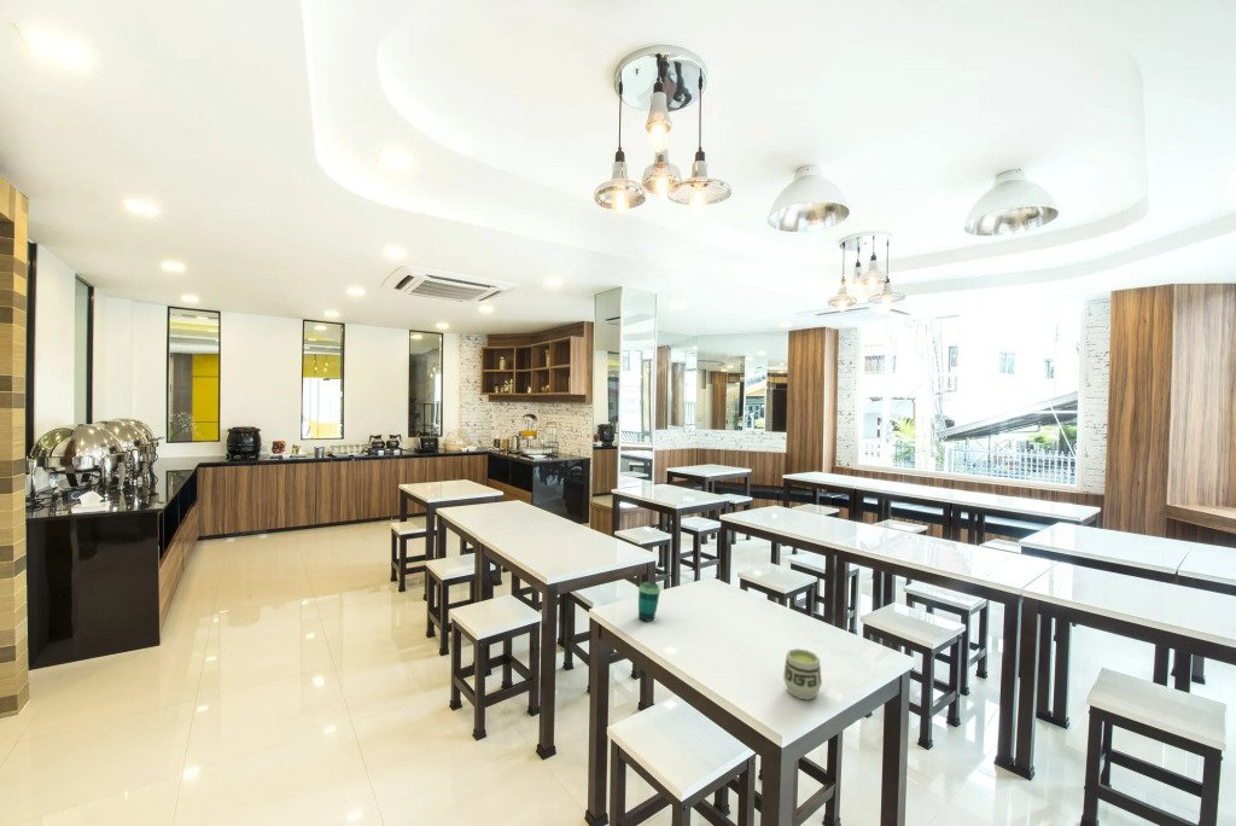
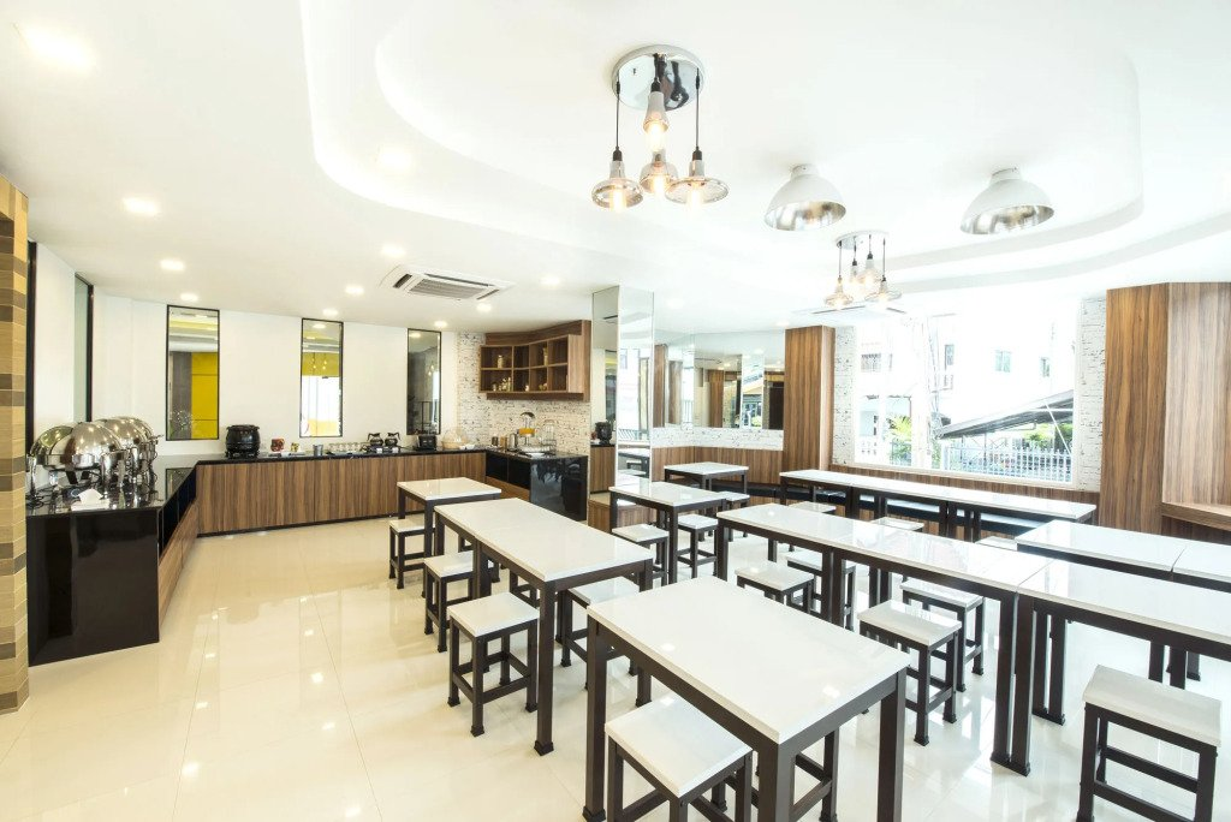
- cup [782,647,823,700]
- cup [637,581,661,623]
